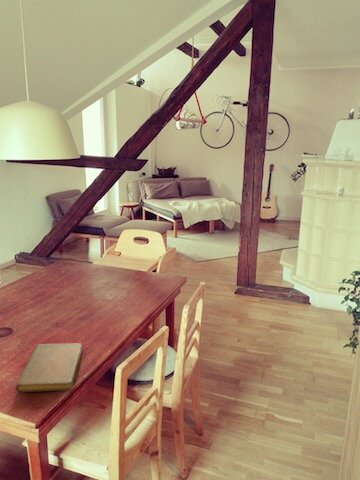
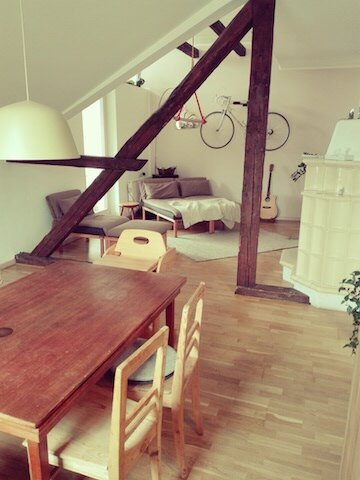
- notebook [15,342,83,393]
